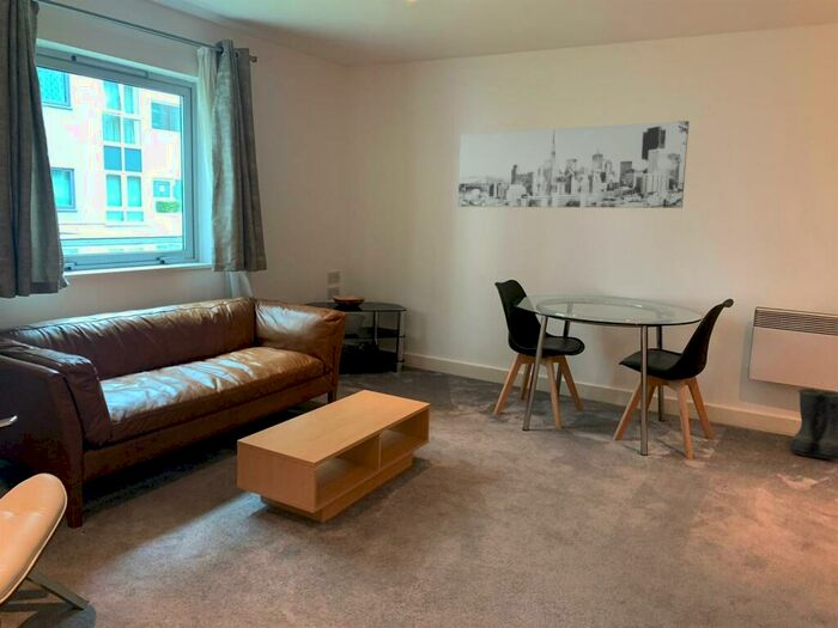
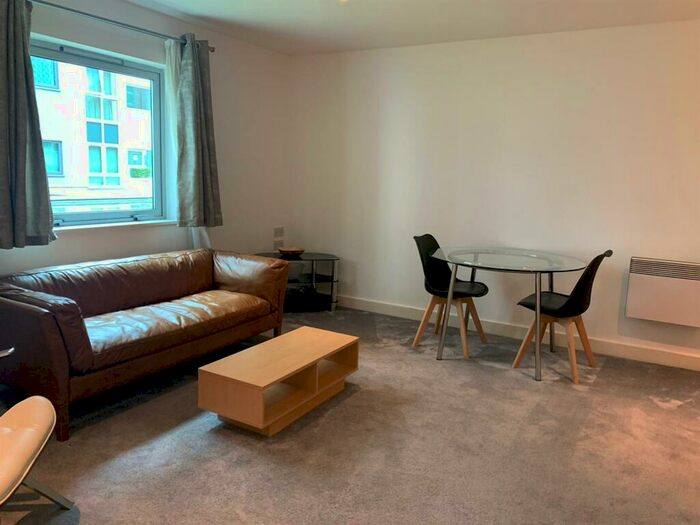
- wall art [457,120,691,209]
- boots [789,388,838,461]
